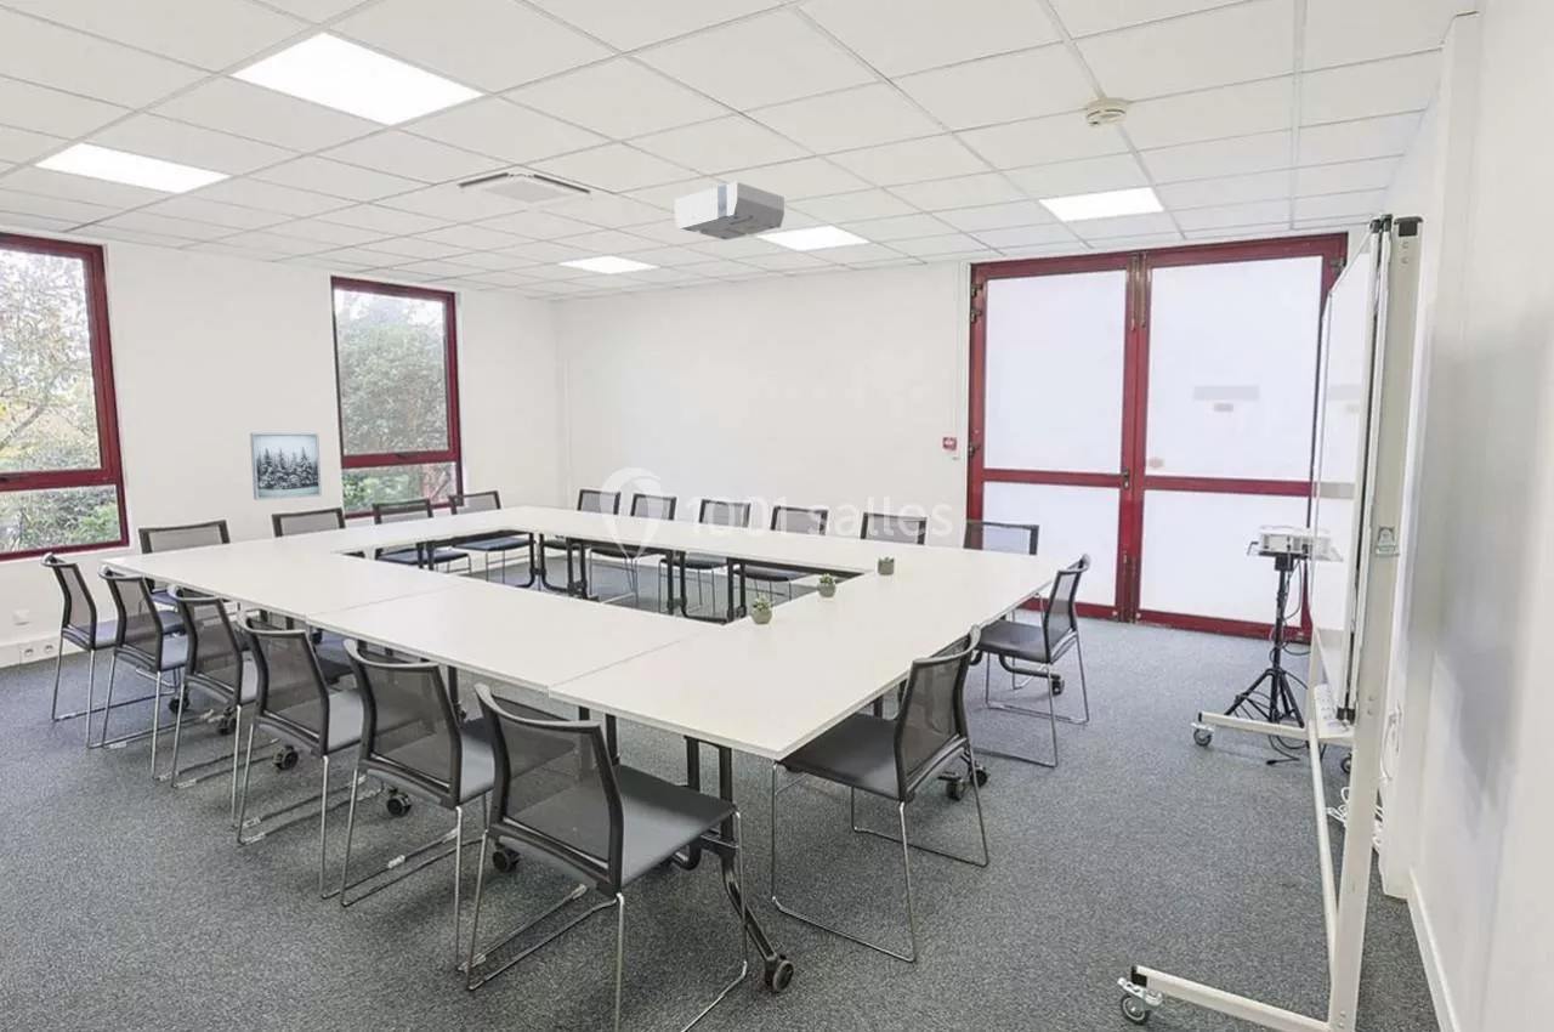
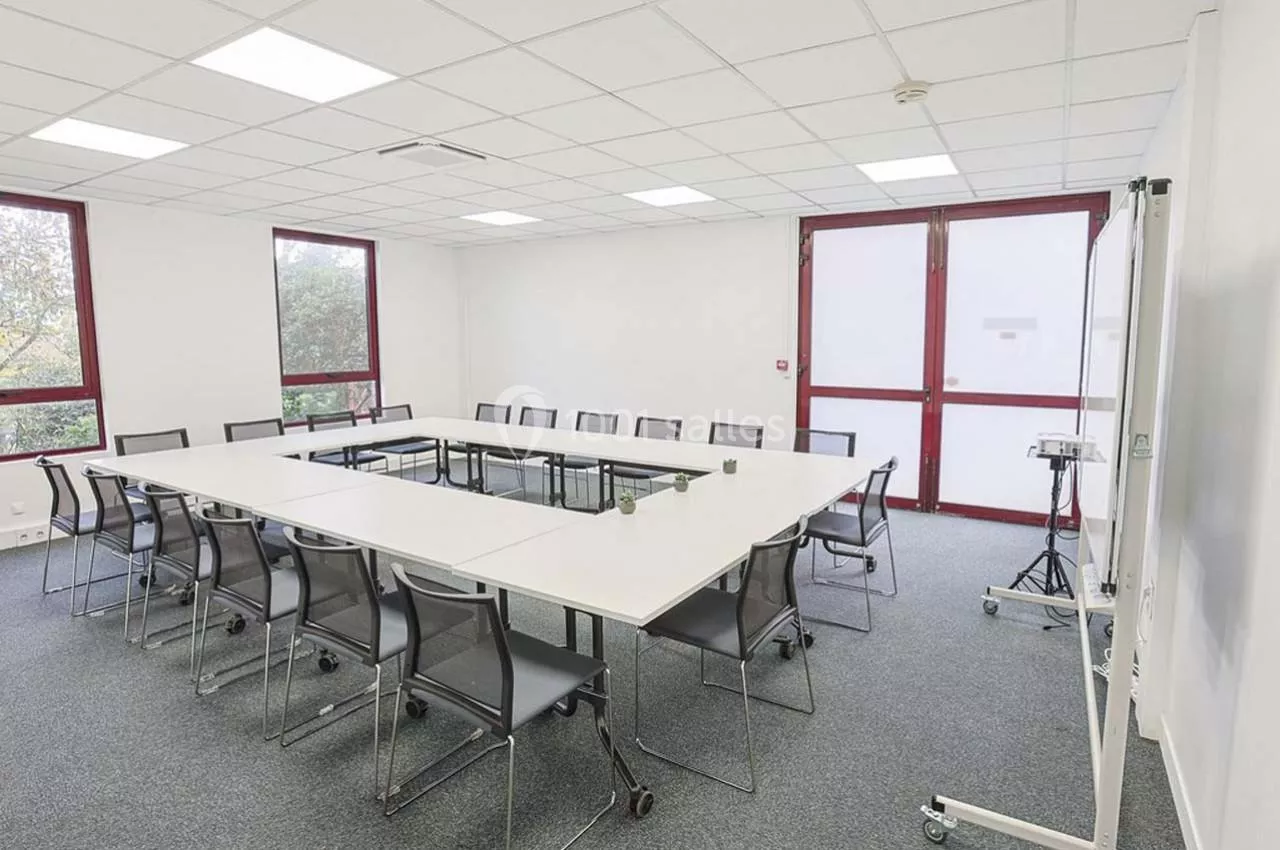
- projector [674,181,785,242]
- wall art [249,432,323,501]
